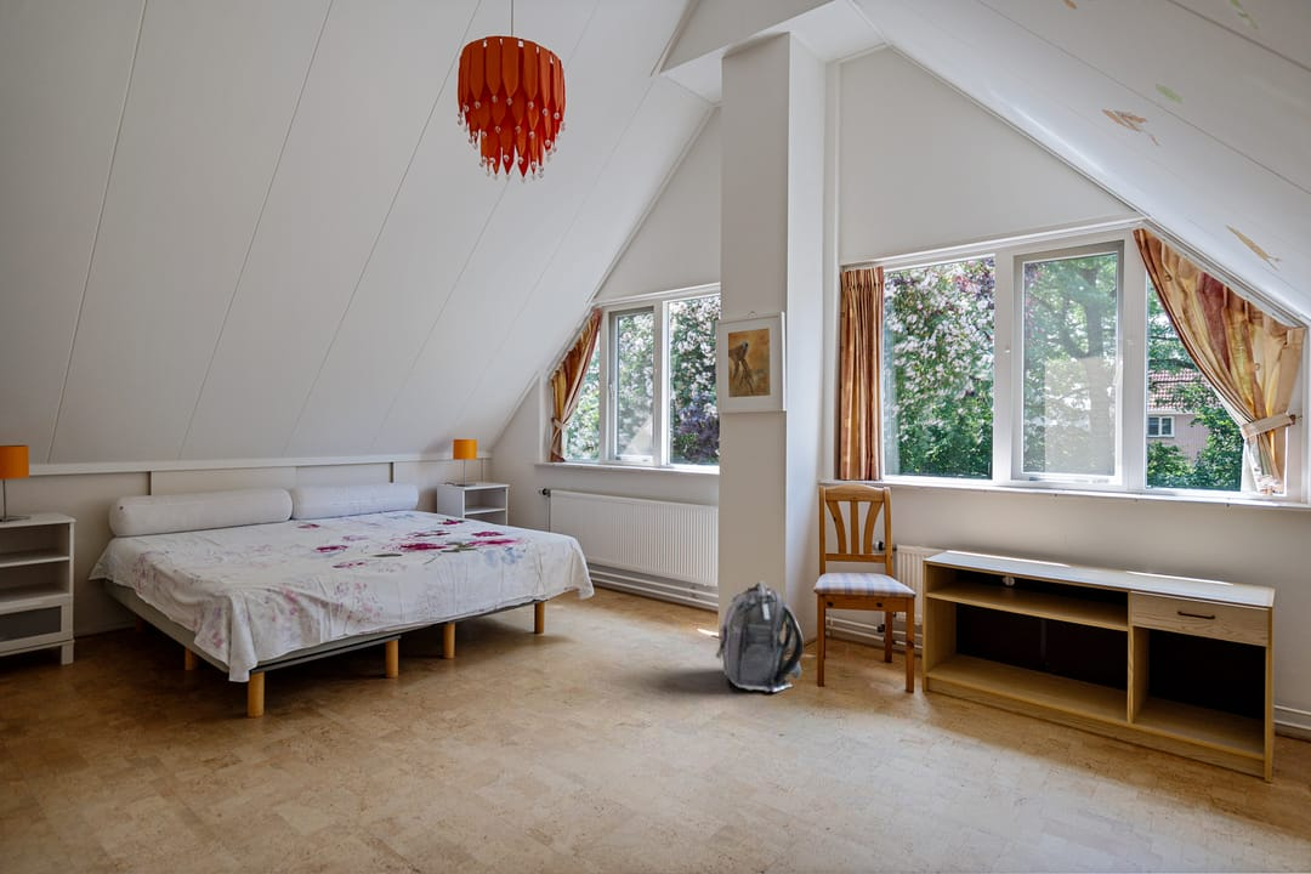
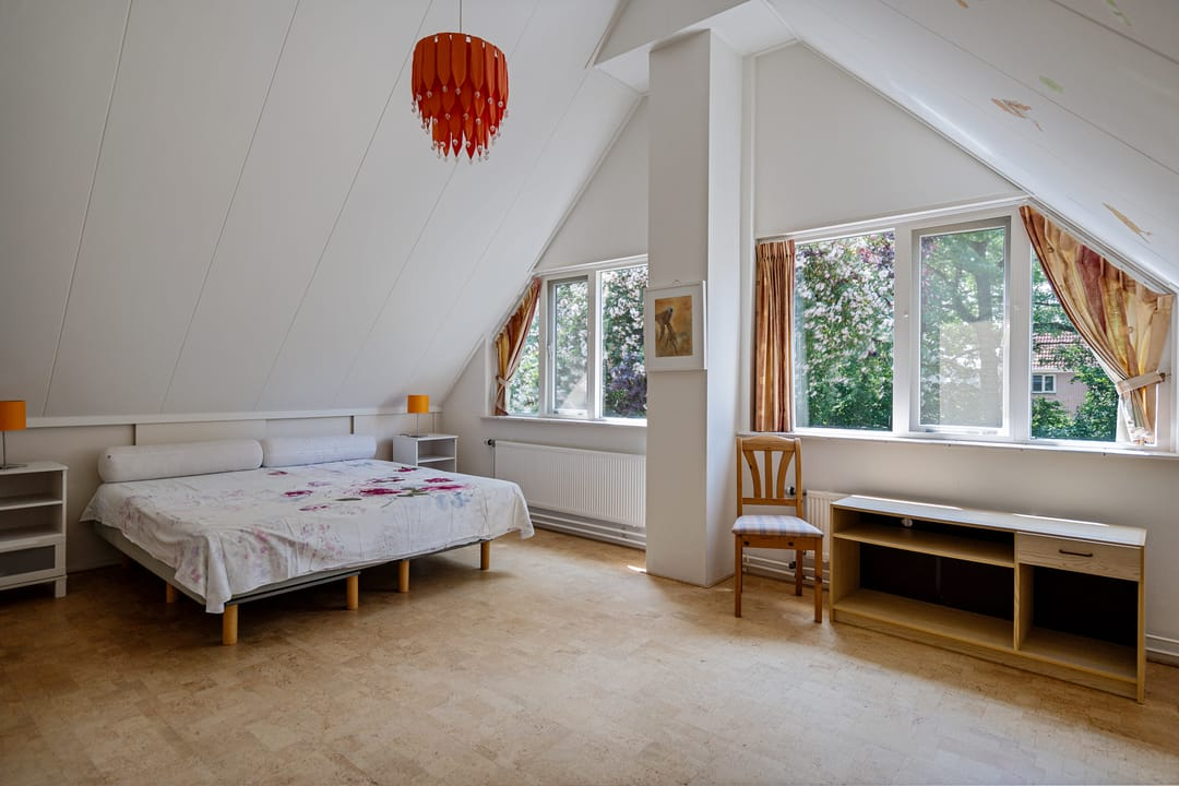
- backpack [715,580,805,693]
